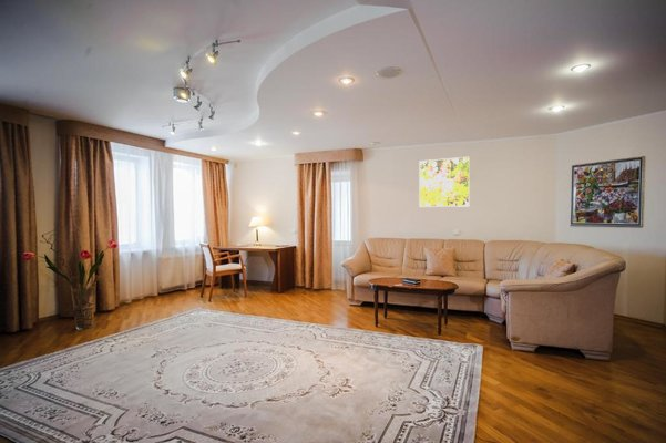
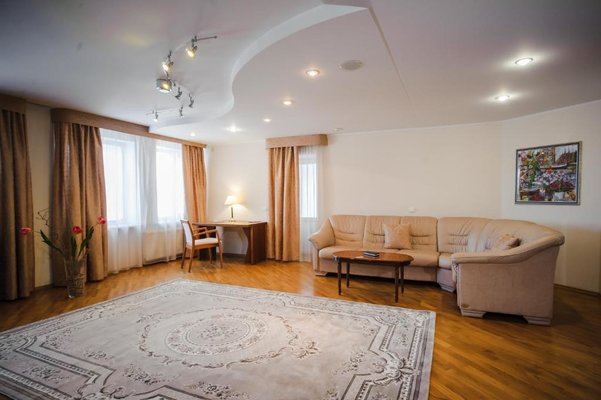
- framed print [418,156,471,208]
